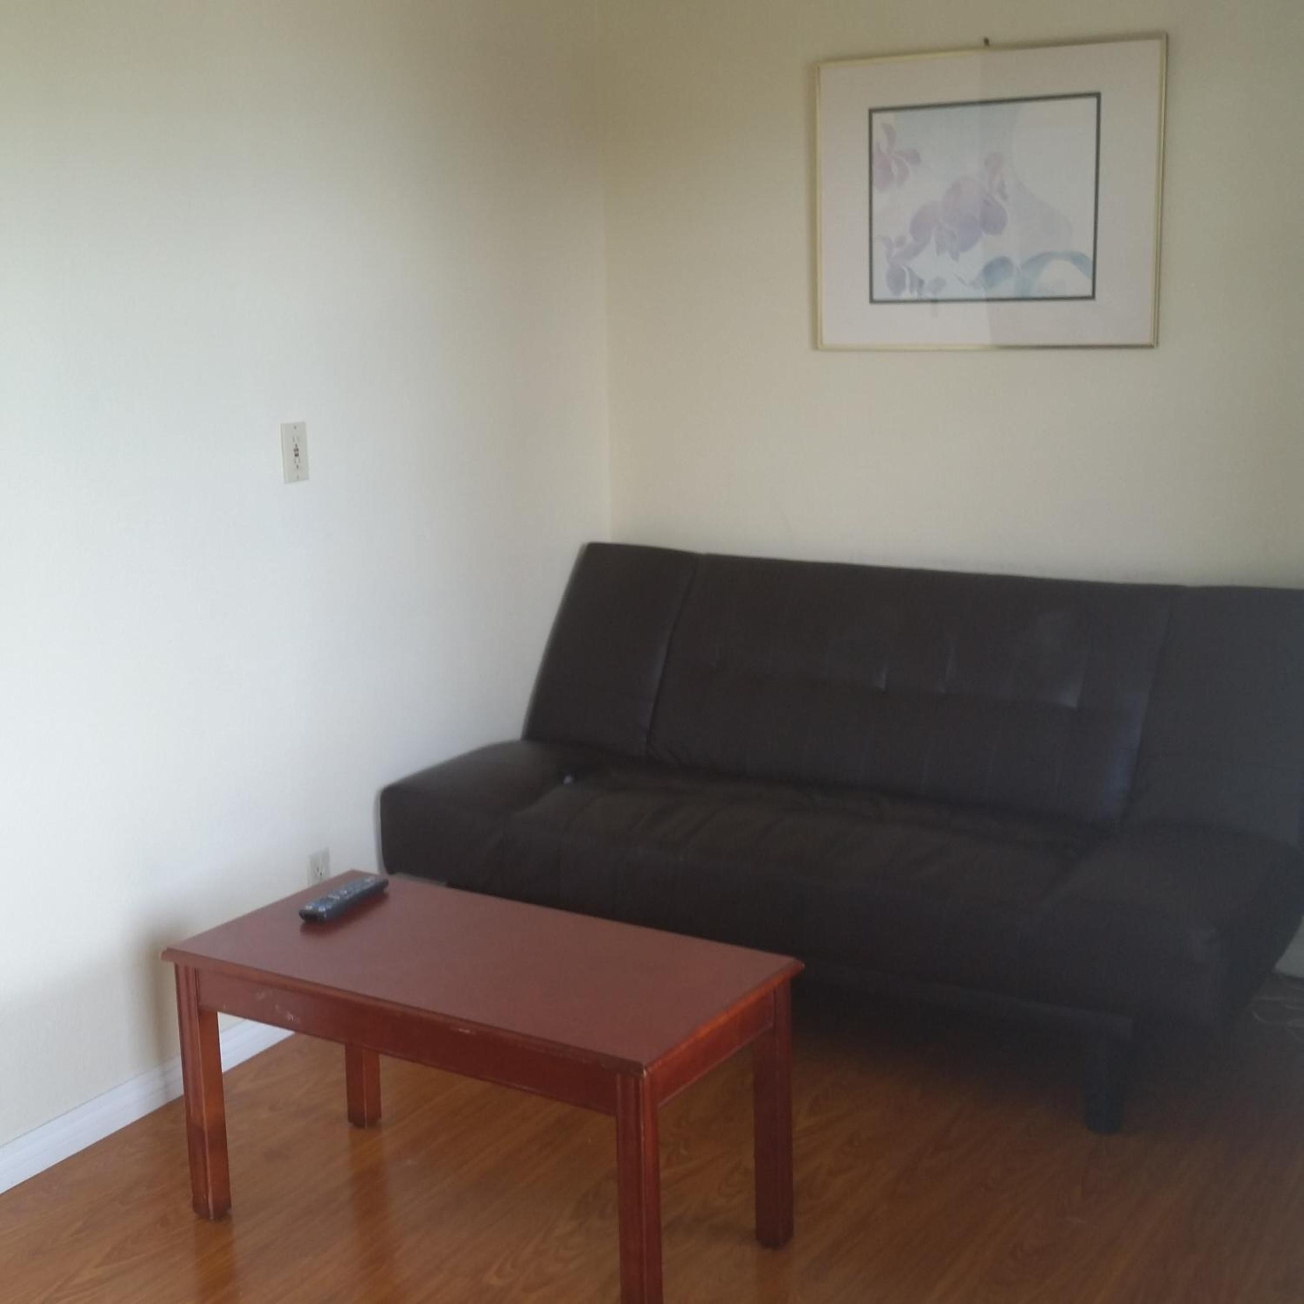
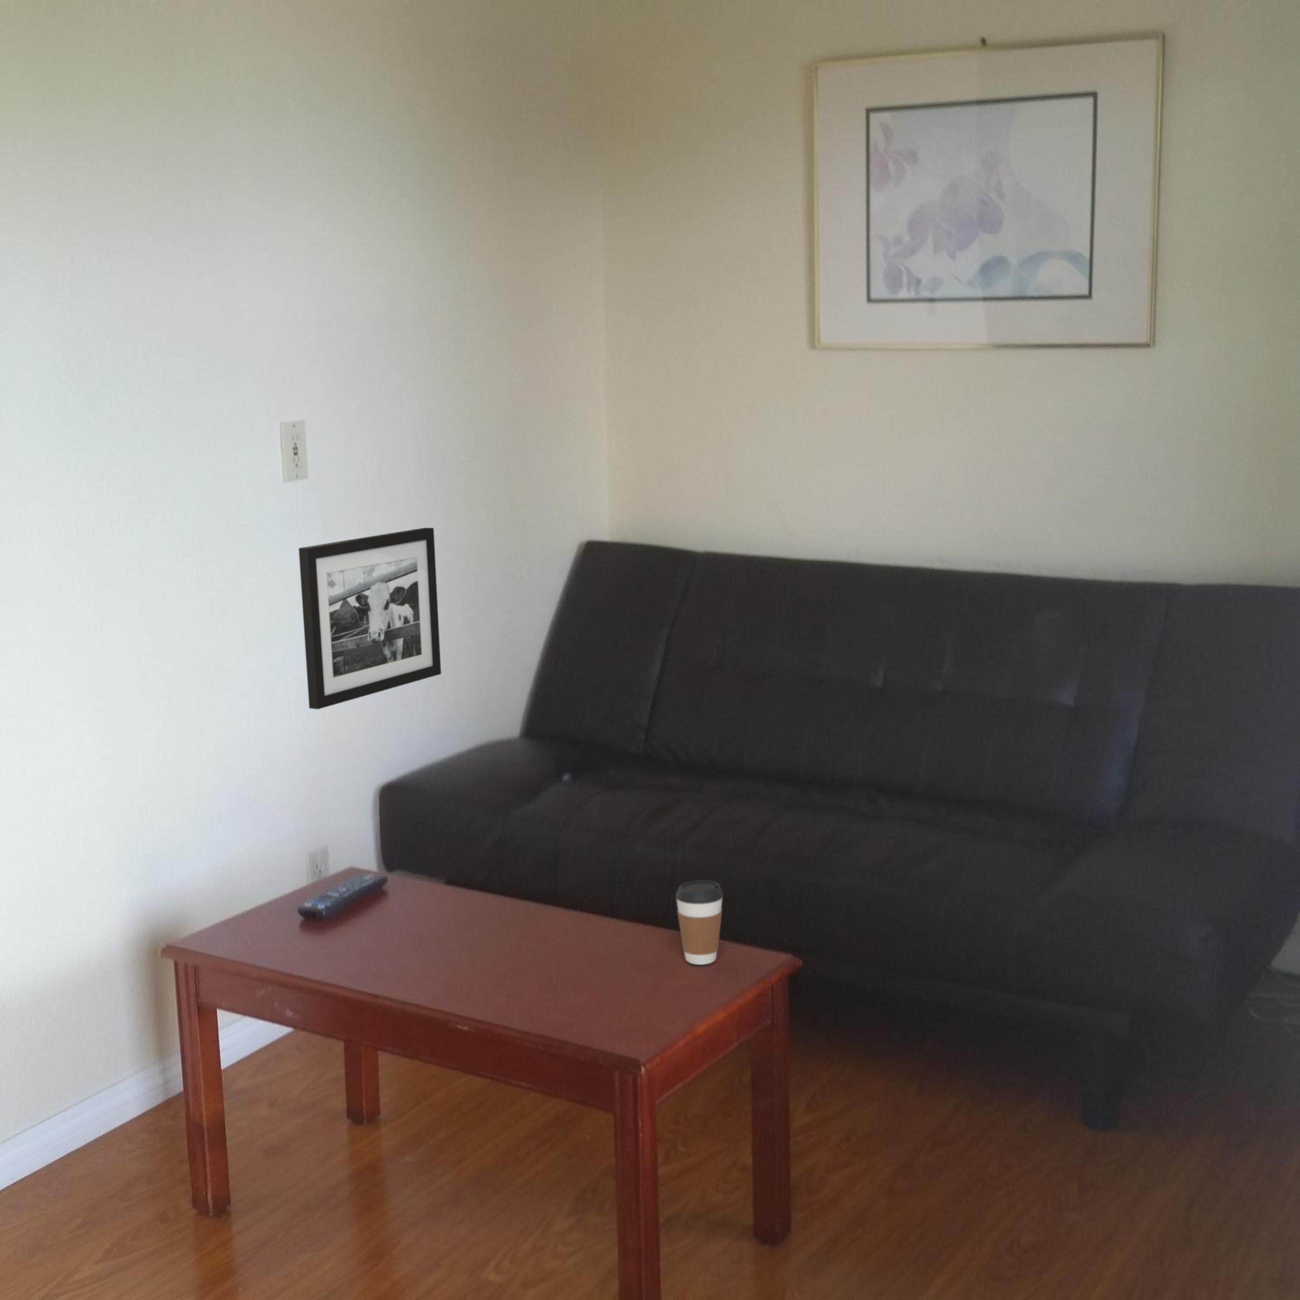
+ coffee cup [675,880,724,965]
+ picture frame [299,527,442,710]
